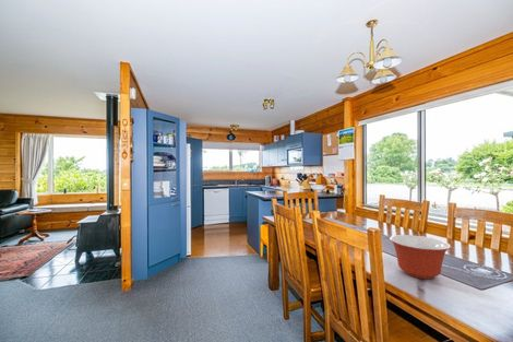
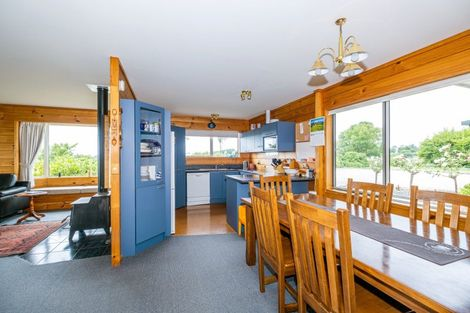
- mixing bowl [389,234,452,280]
